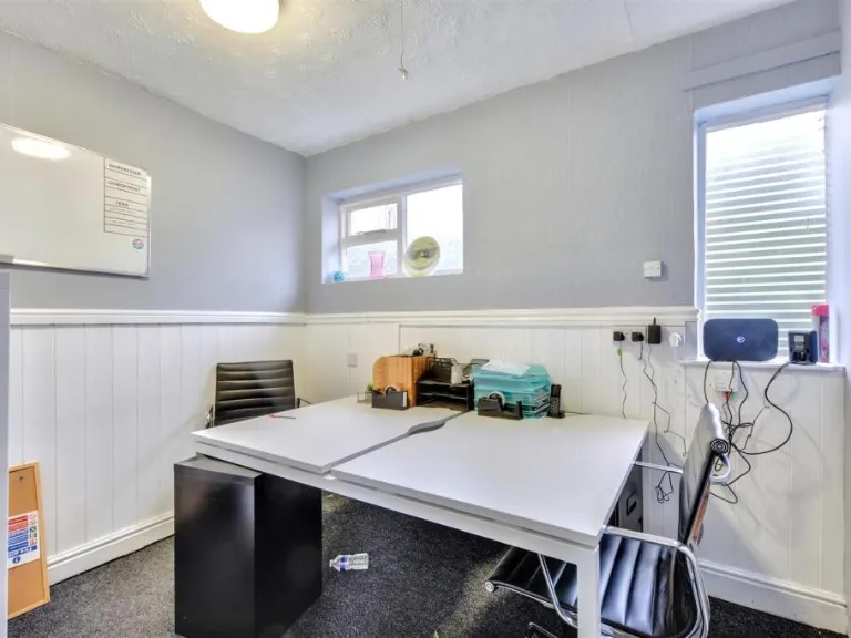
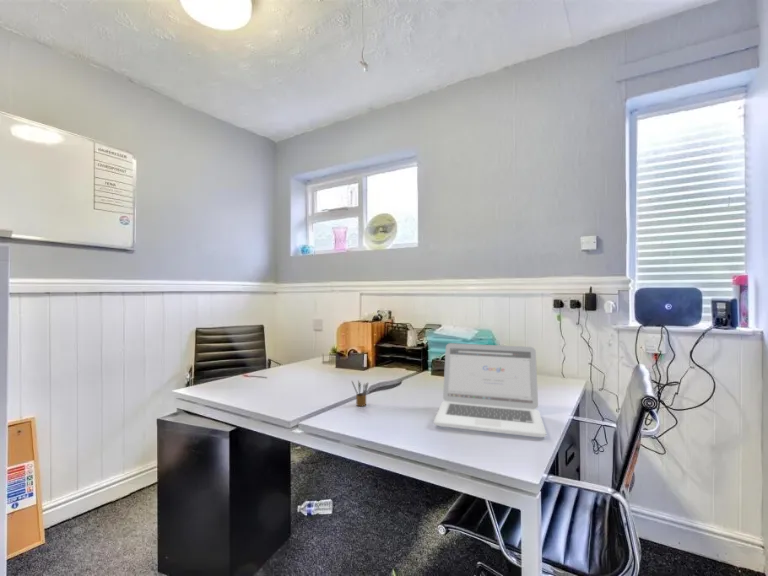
+ laptop [433,342,547,438]
+ pencil box [351,379,369,407]
